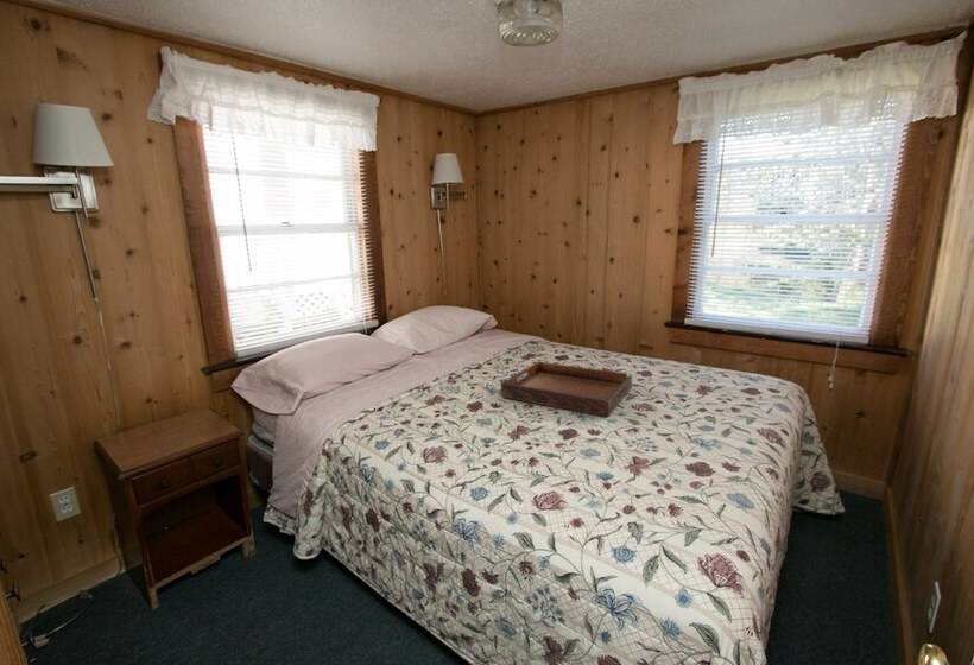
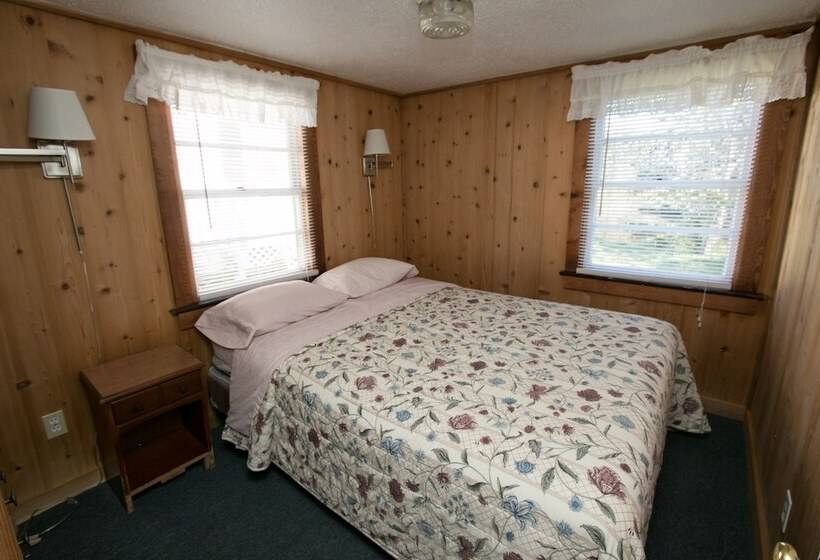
- serving tray [500,361,633,418]
